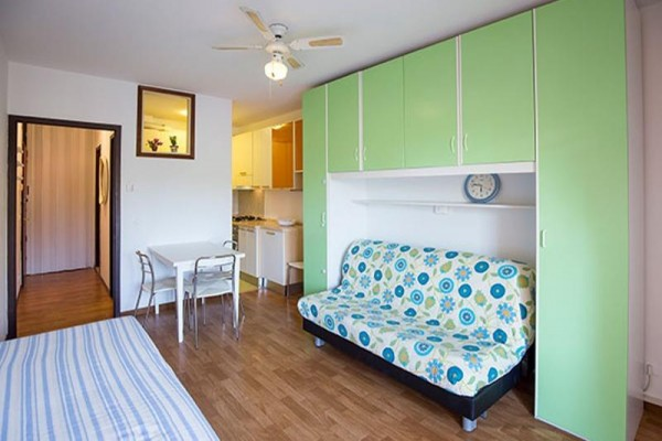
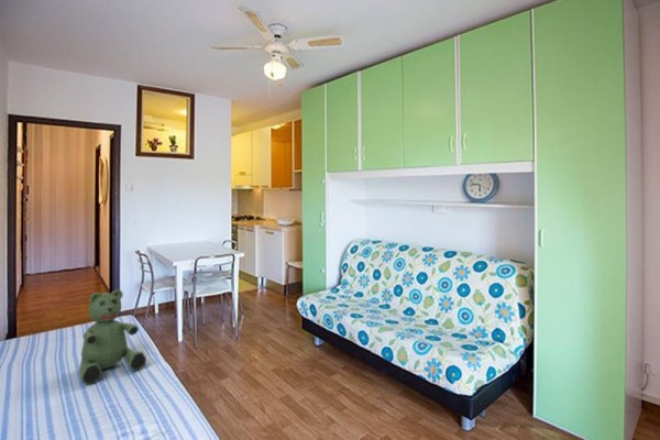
+ teddy bear [78,288,147,385]
